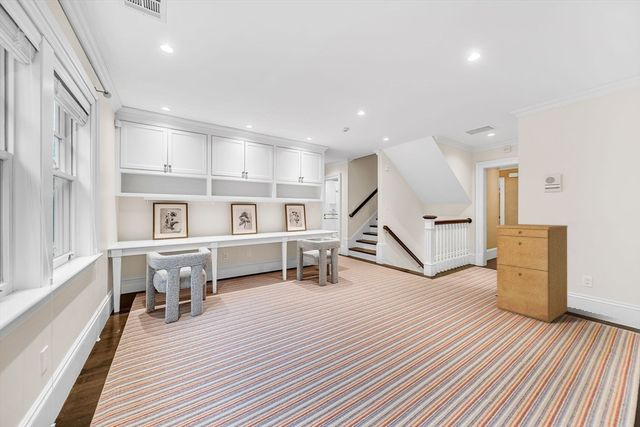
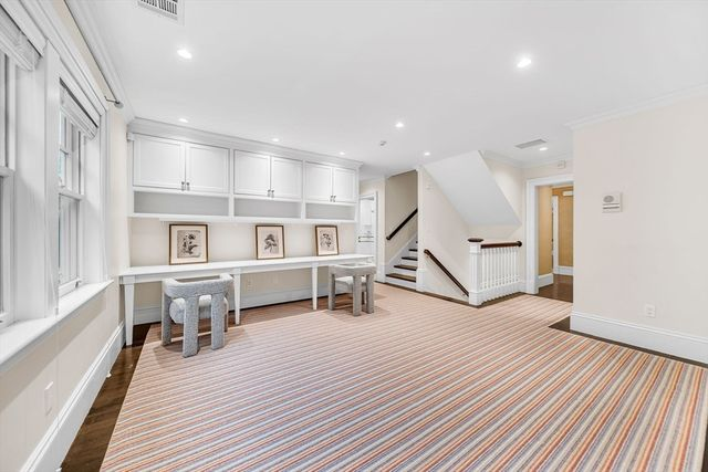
- filing cabinet [495,223,568,324]
